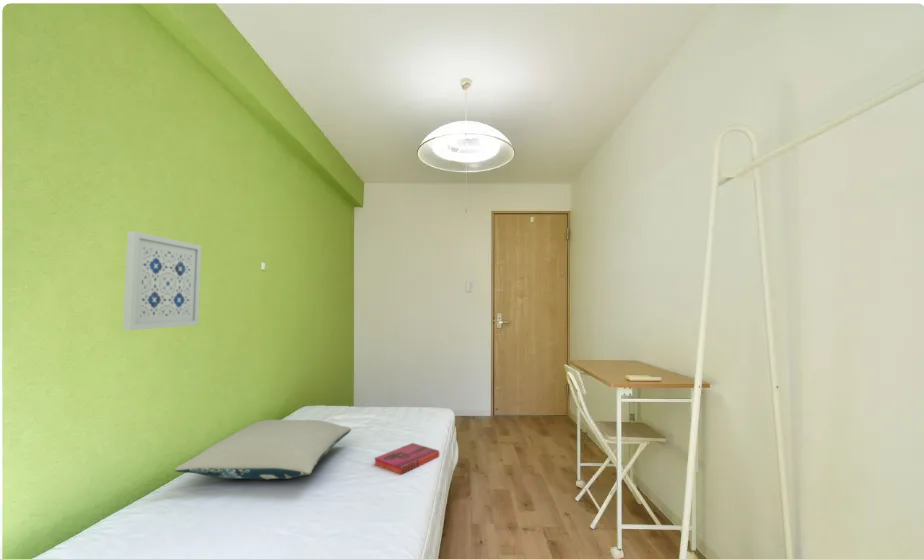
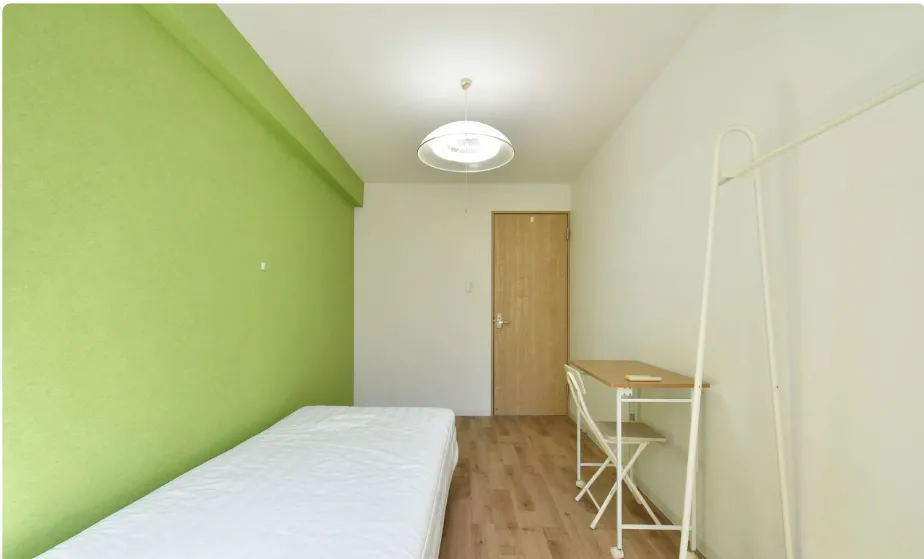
- hardback book [373,442,440,475]
- pillow [174,419,352,480]
- wall art [122,230,202,331]
